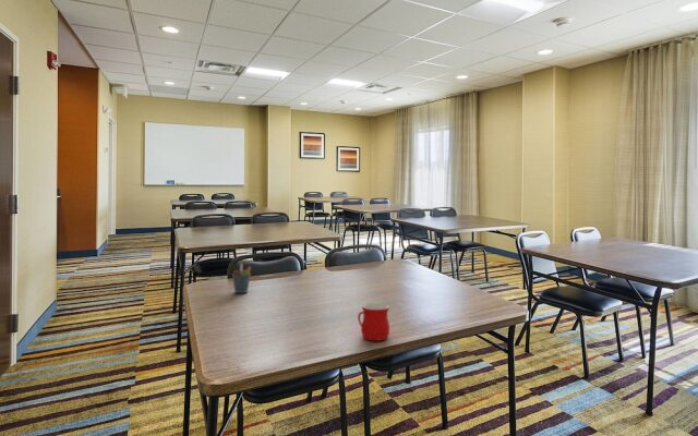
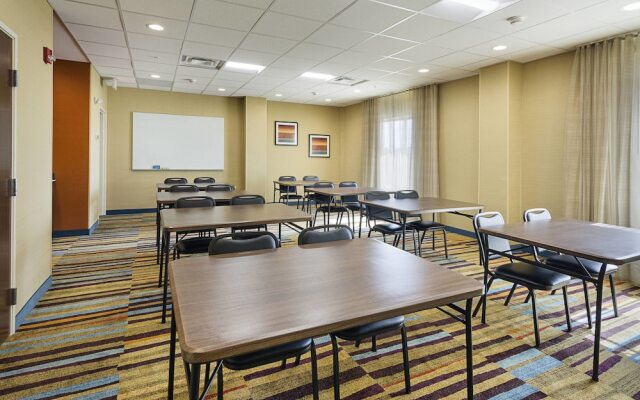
- pen holder [231,263,252,294]
- mug [357,302,390,342]
